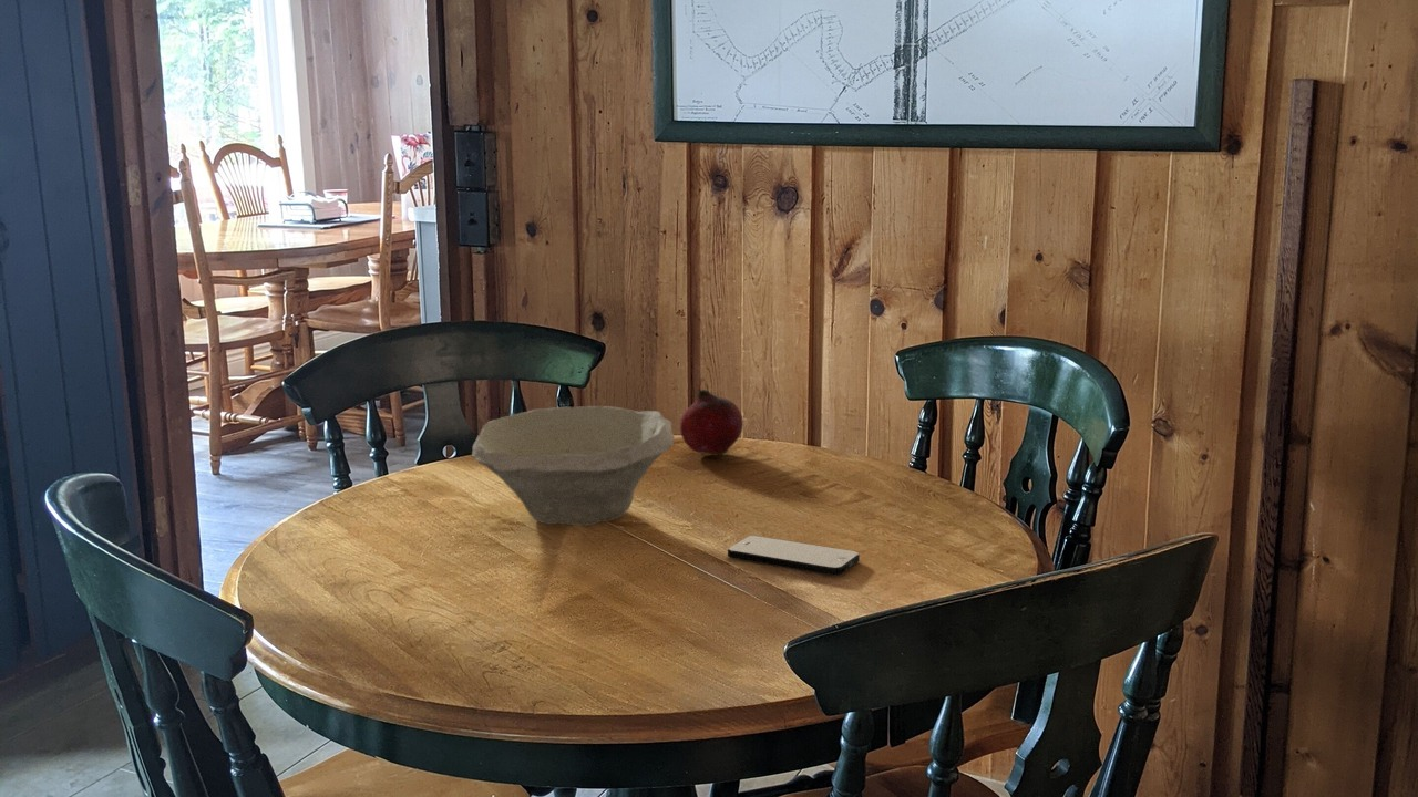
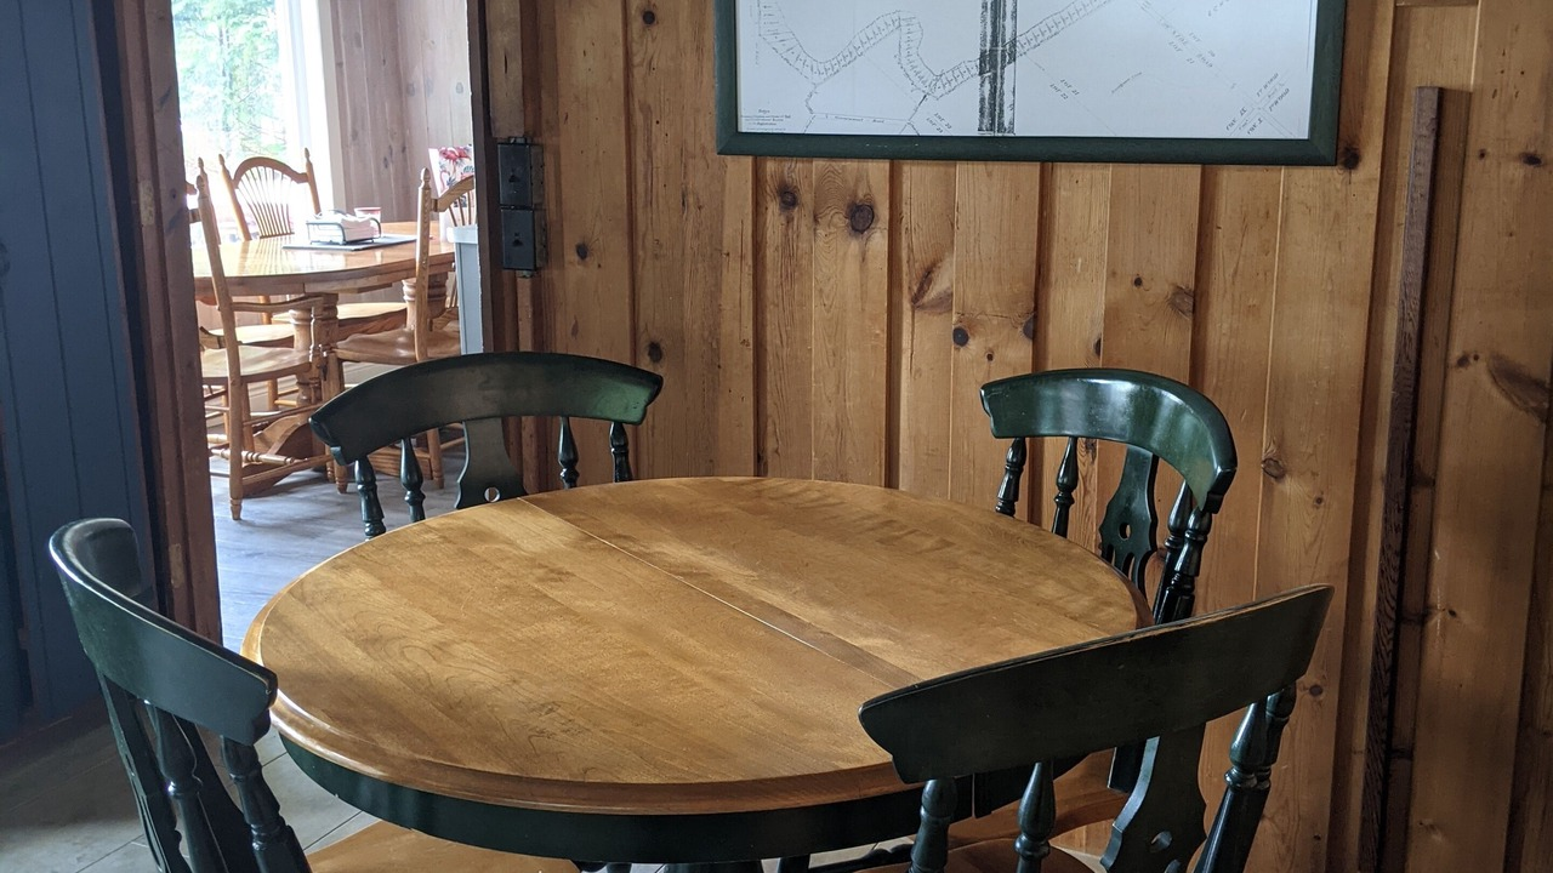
- bowl [471,405,676,527]
- smartphone [727,535,861,577]
- fruit [679,389,744,456]
